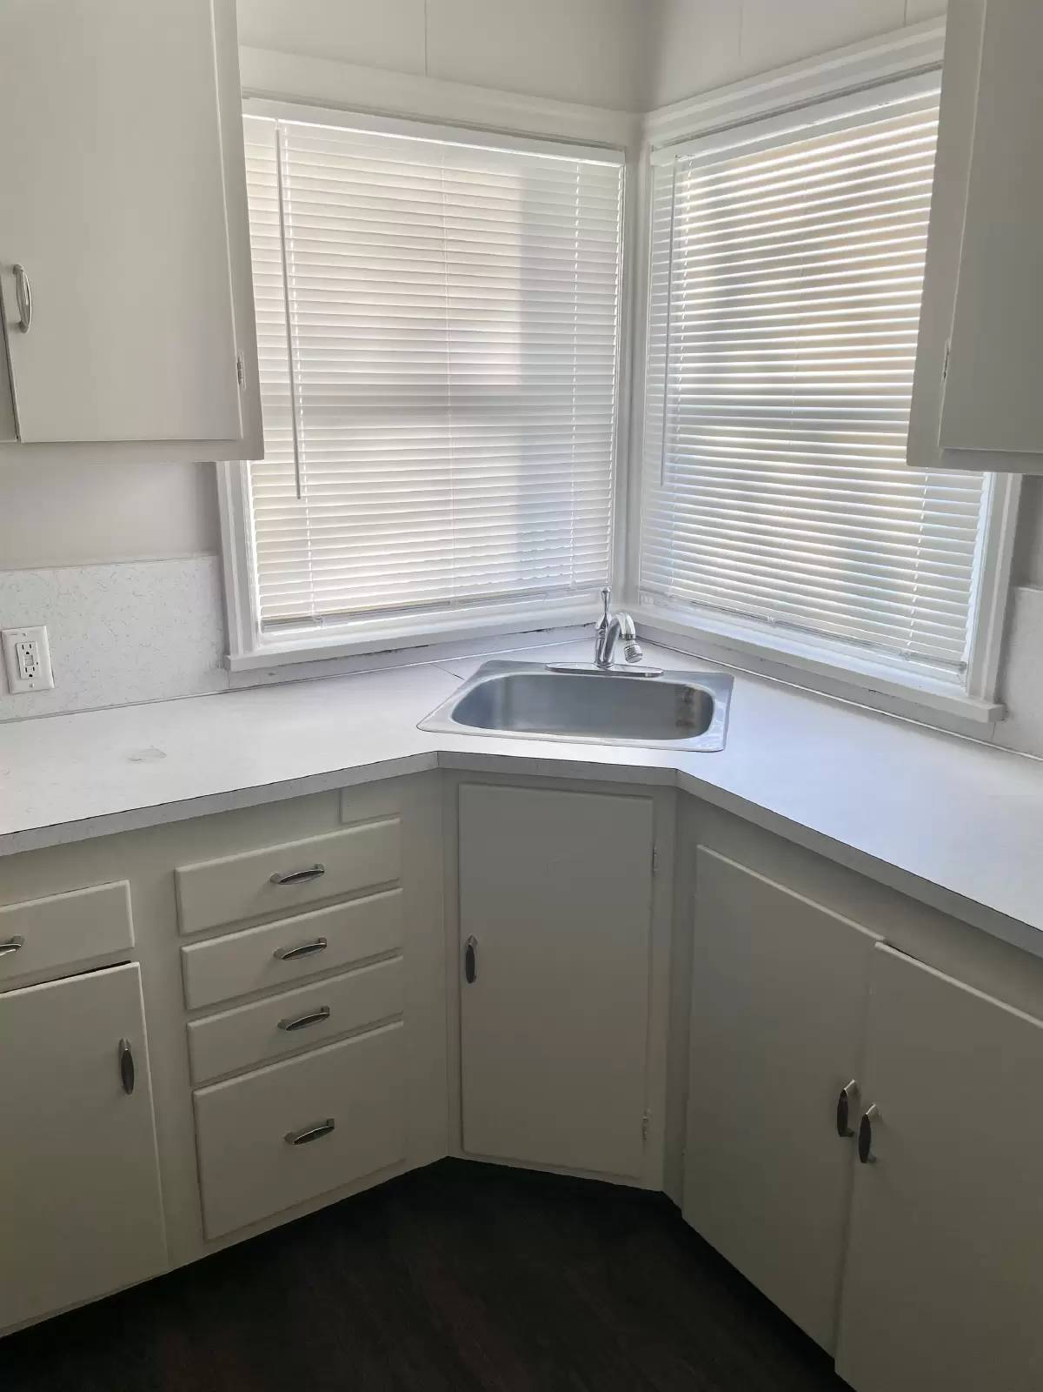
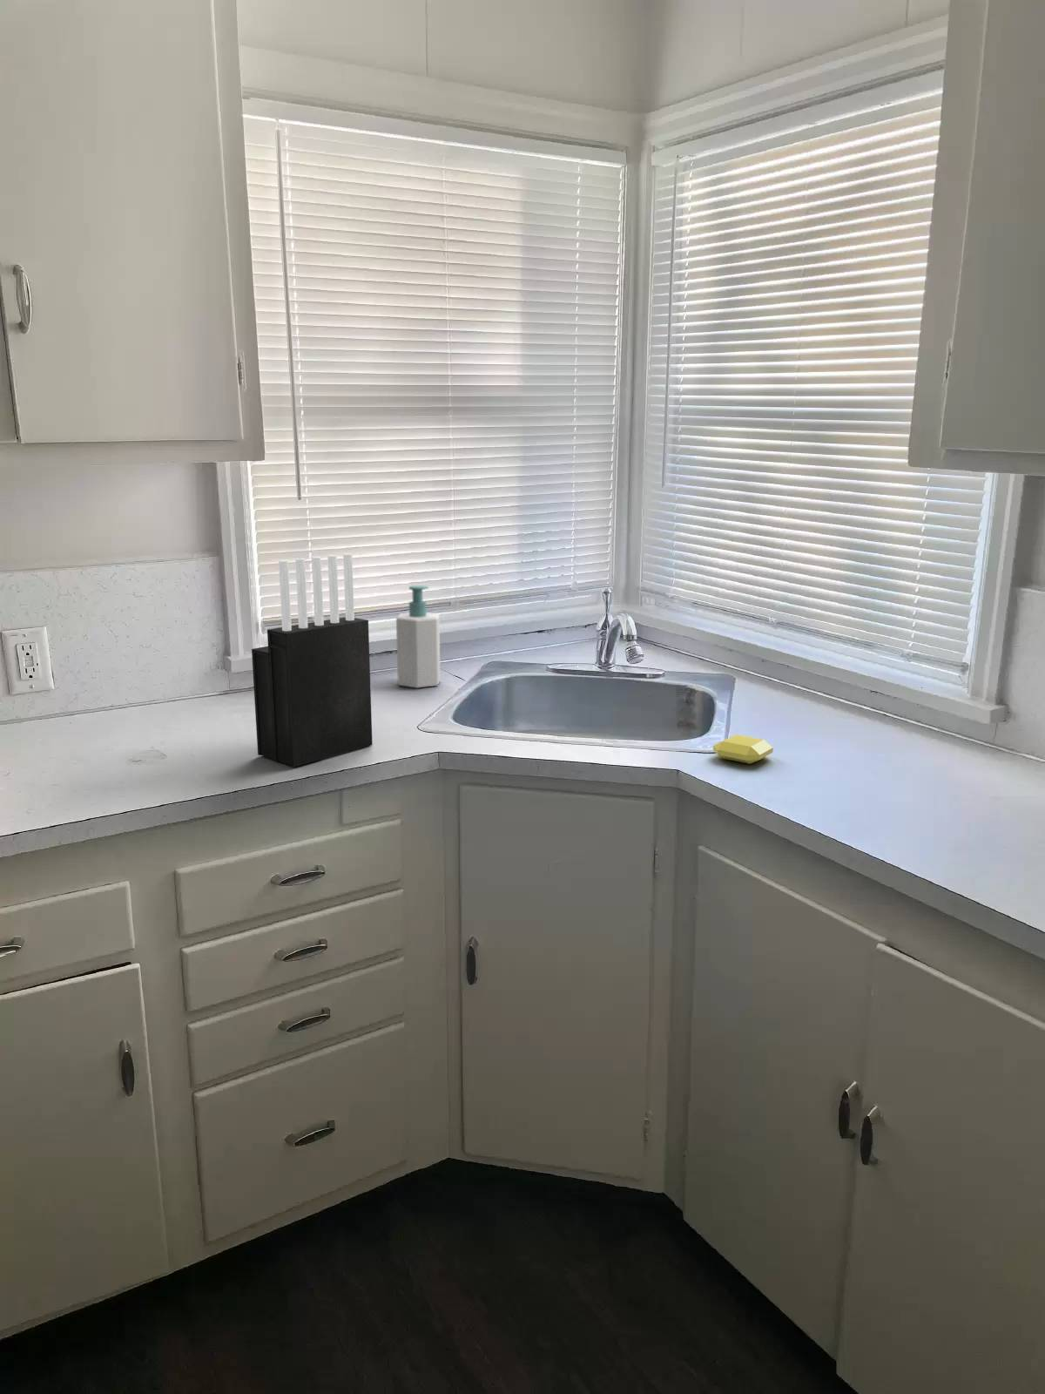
+ soap bottle [395,585,441,689]
+ soap bar [712,733,774,765]
+ knife block [250,552,373,767]
